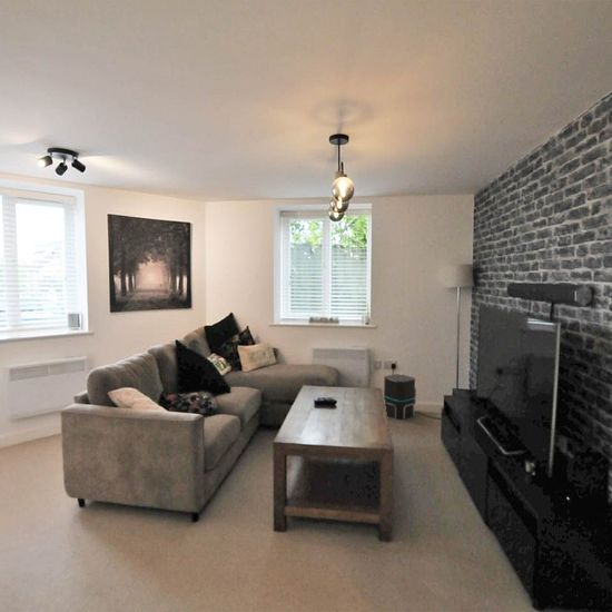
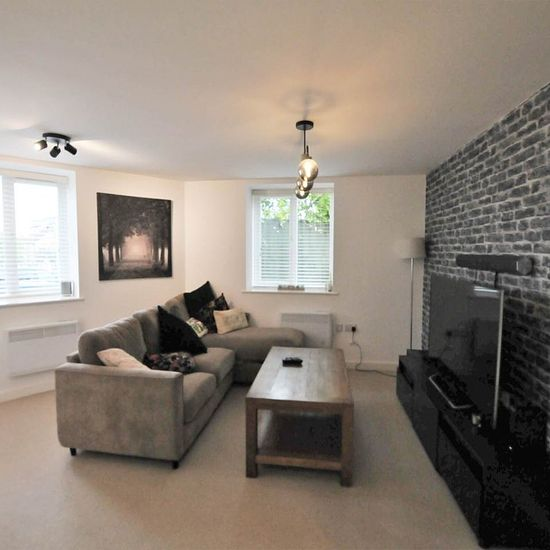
- speaker [383,373,417,421]
